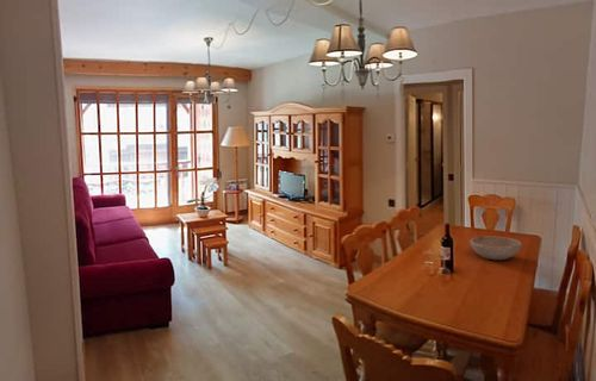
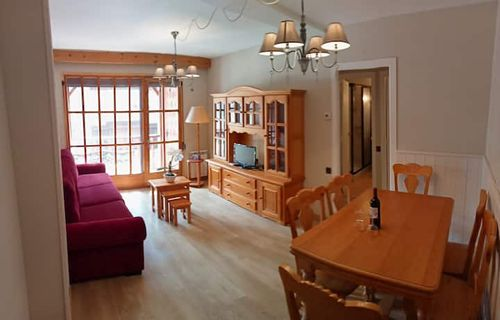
- bowl [470,236,523,261]
